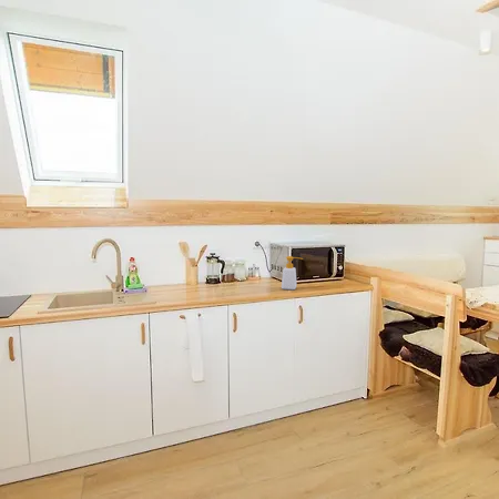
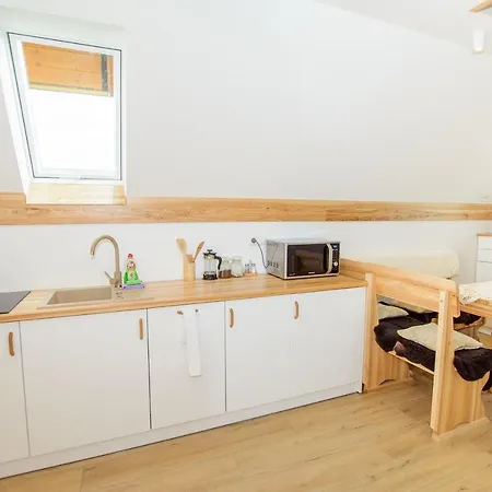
- soap bottle [281,255,304,291]
